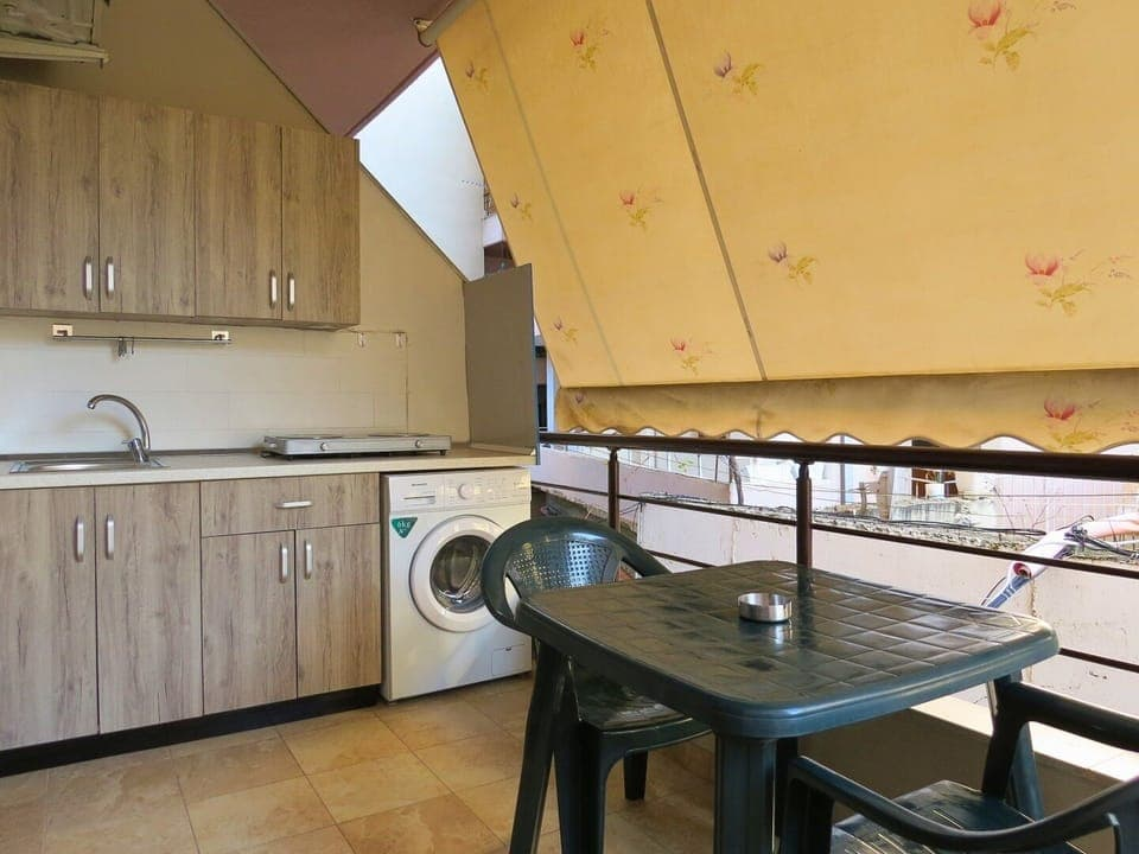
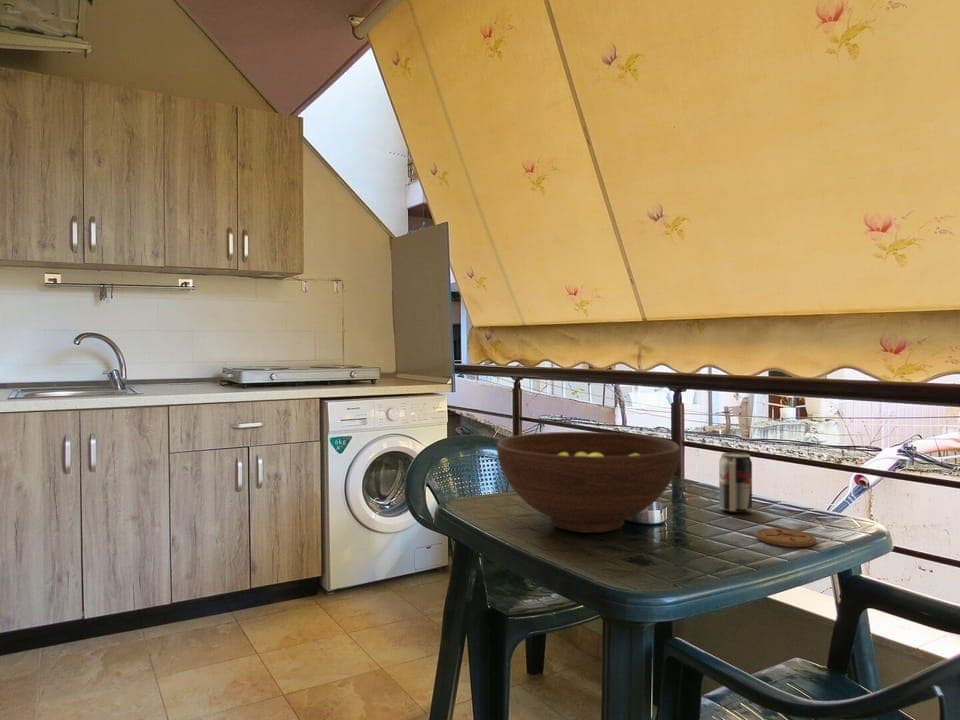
+ beverage can [718,451,753,514]
+ fruit bowl [496,431,681,534]
+ coaster [755,527,817,548]
